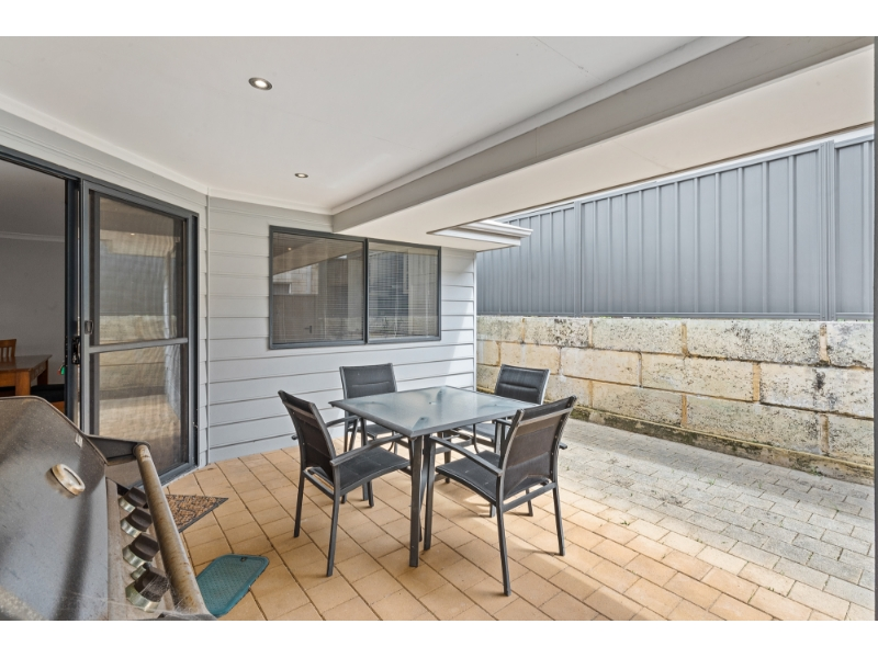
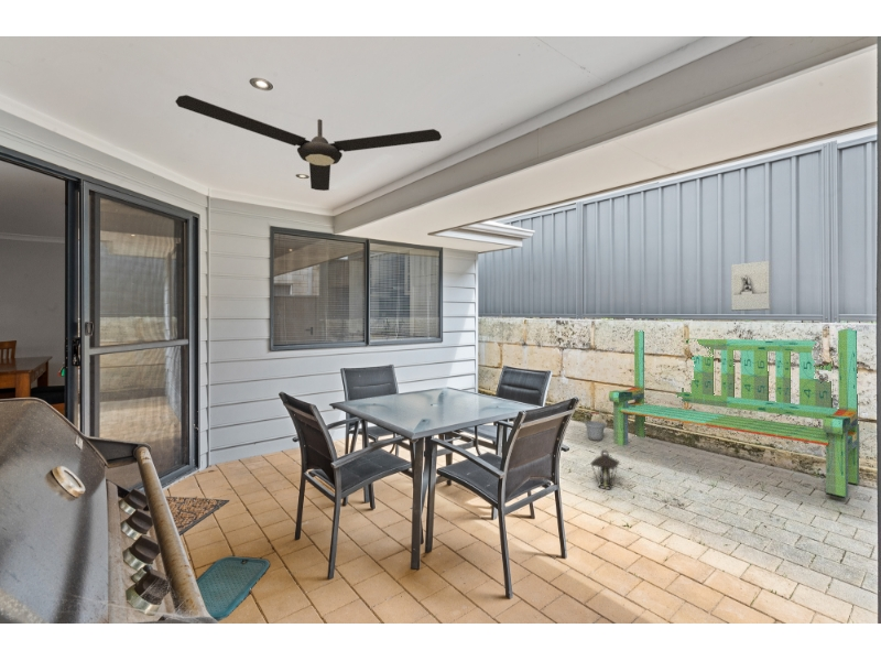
+ wall sculpture [730,260,771,312]
+ bucket [584,411,607,442]
+ bench [608,328,861,500]
+ ceiling fan [174,94,443,192]
+ lantern [589,448,621,491]
